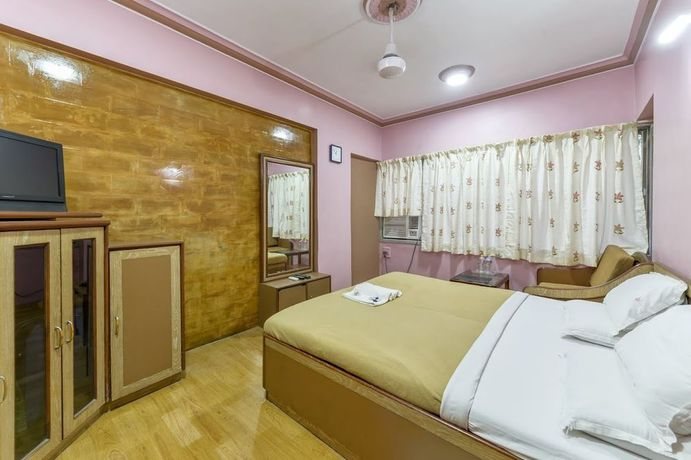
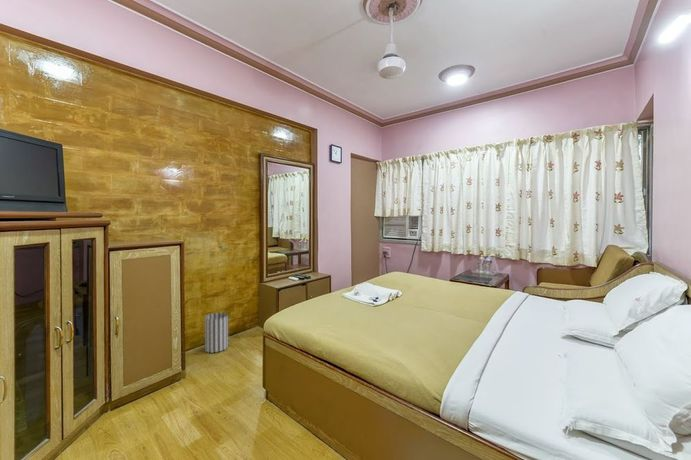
+ wastebasket [204,312,229,354]
